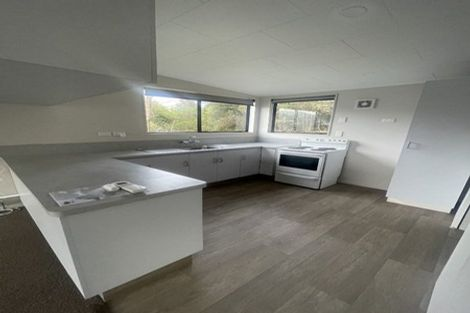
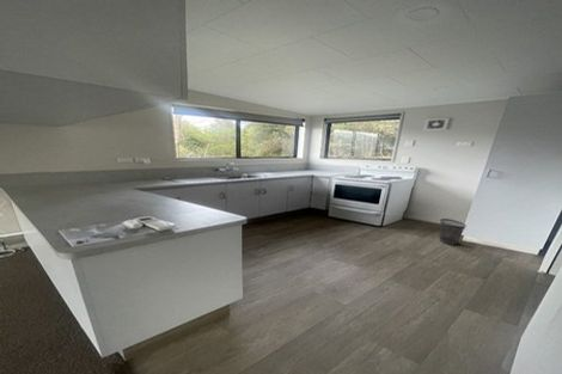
+ wastebasket [438,217,468,246]
